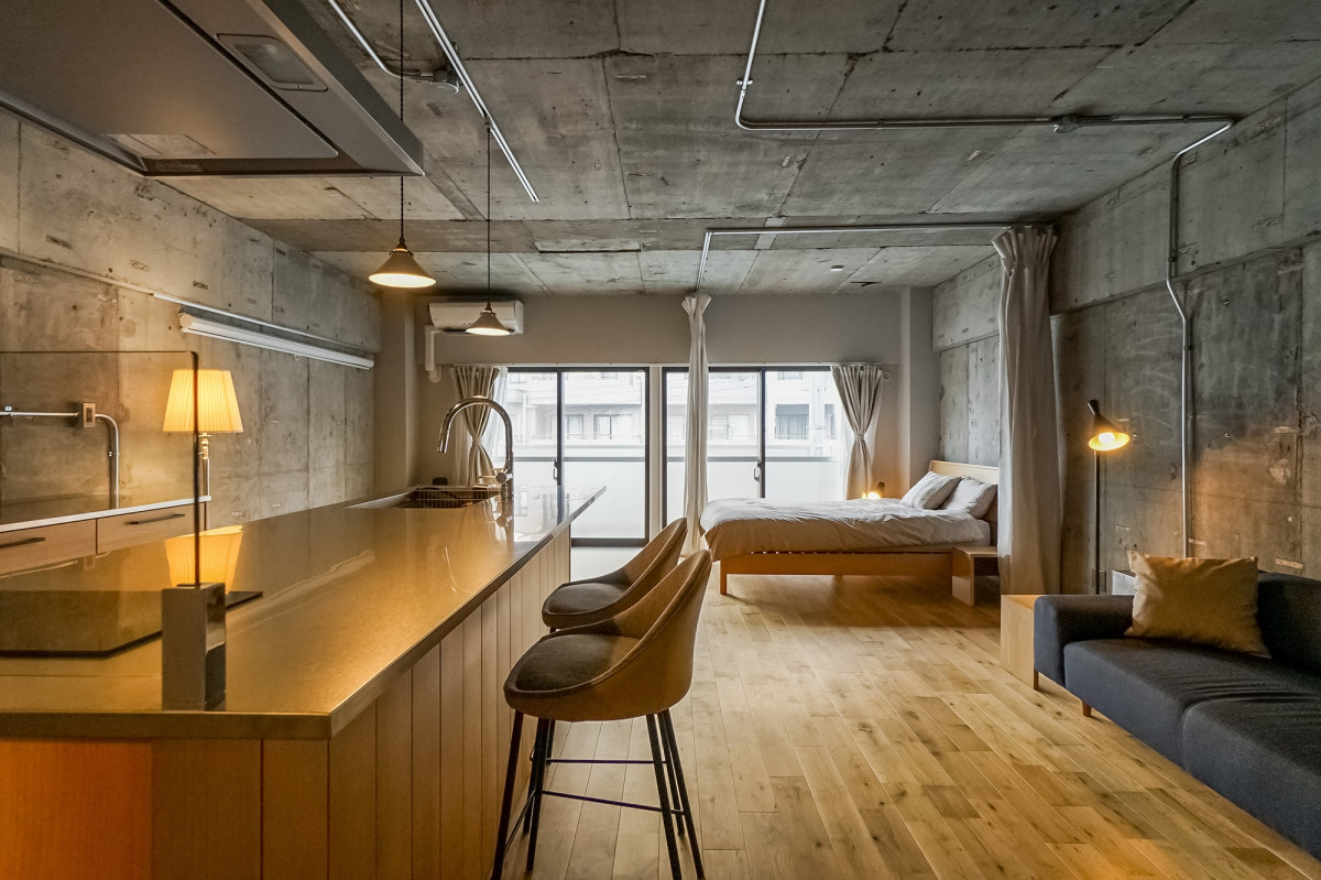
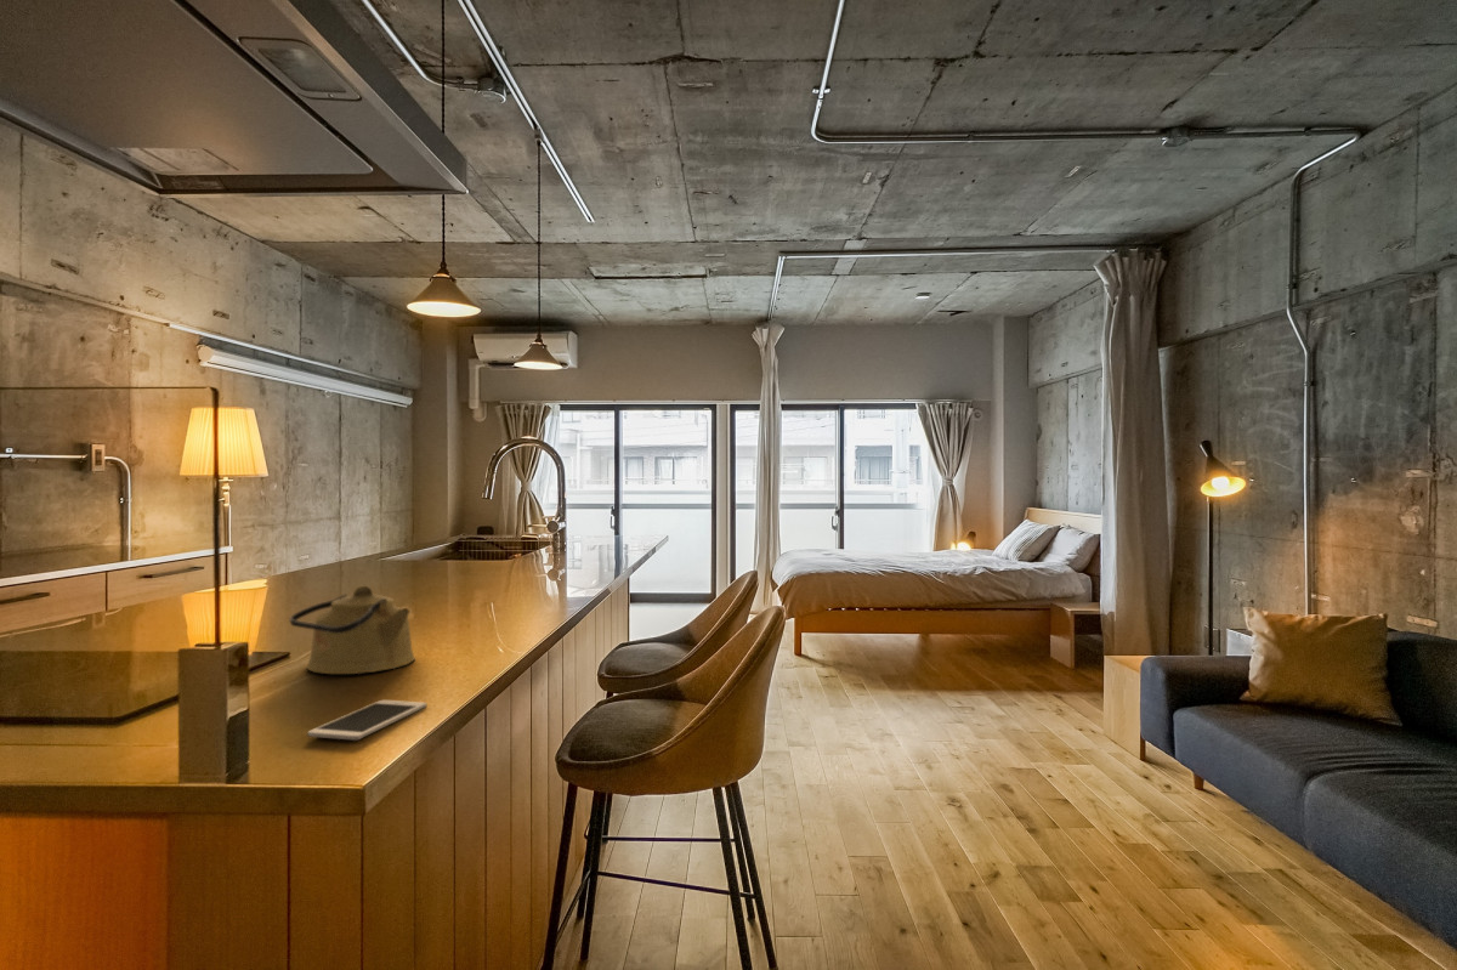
+ kettle [288,585,416,675]
+ cell phone [307,699,427,742]
